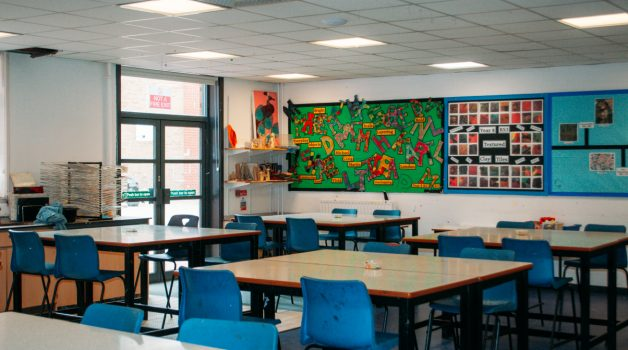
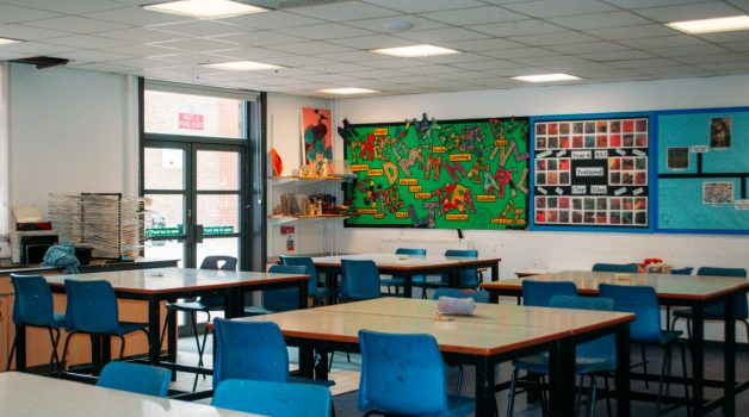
+ pencil case [437,294,477,316]
